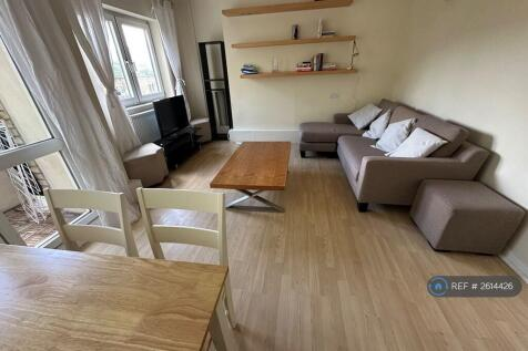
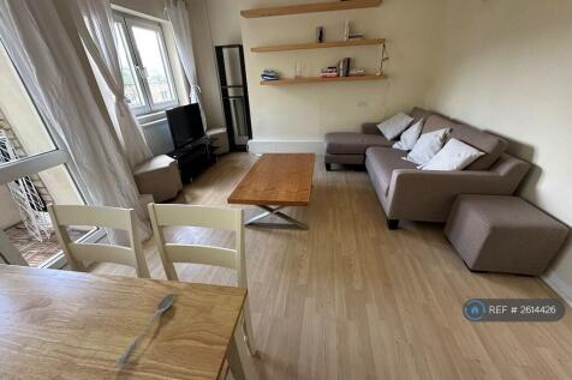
+ soupspoon [114,292,175,368]
